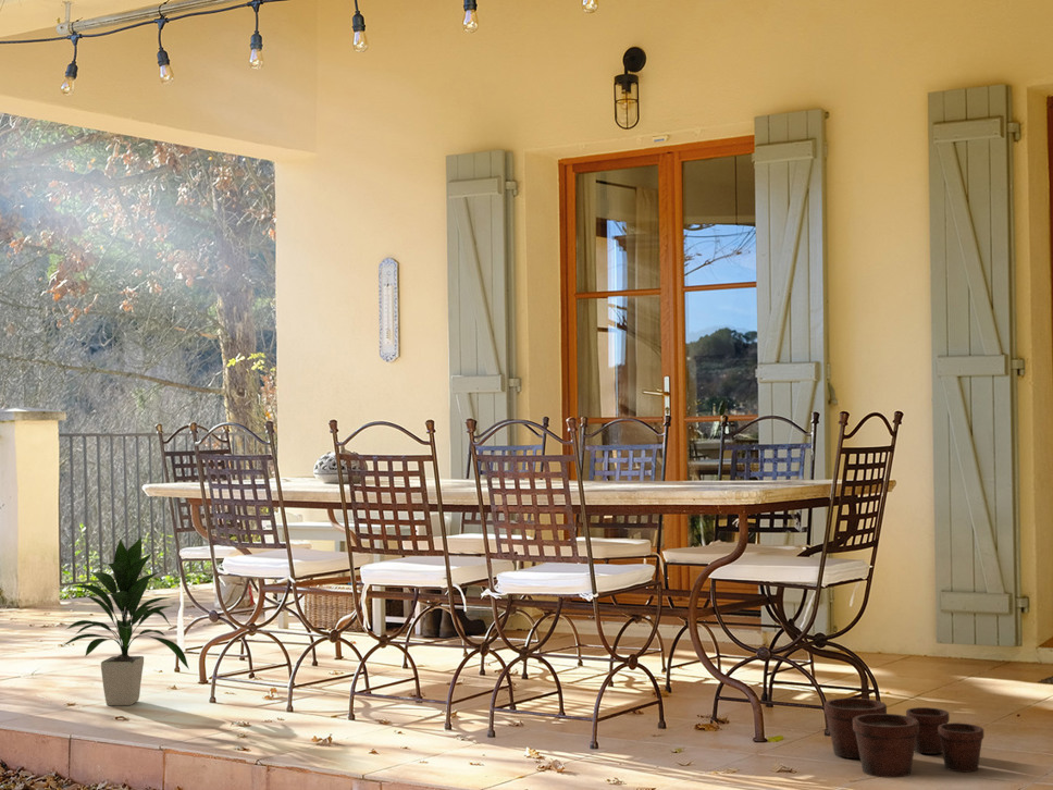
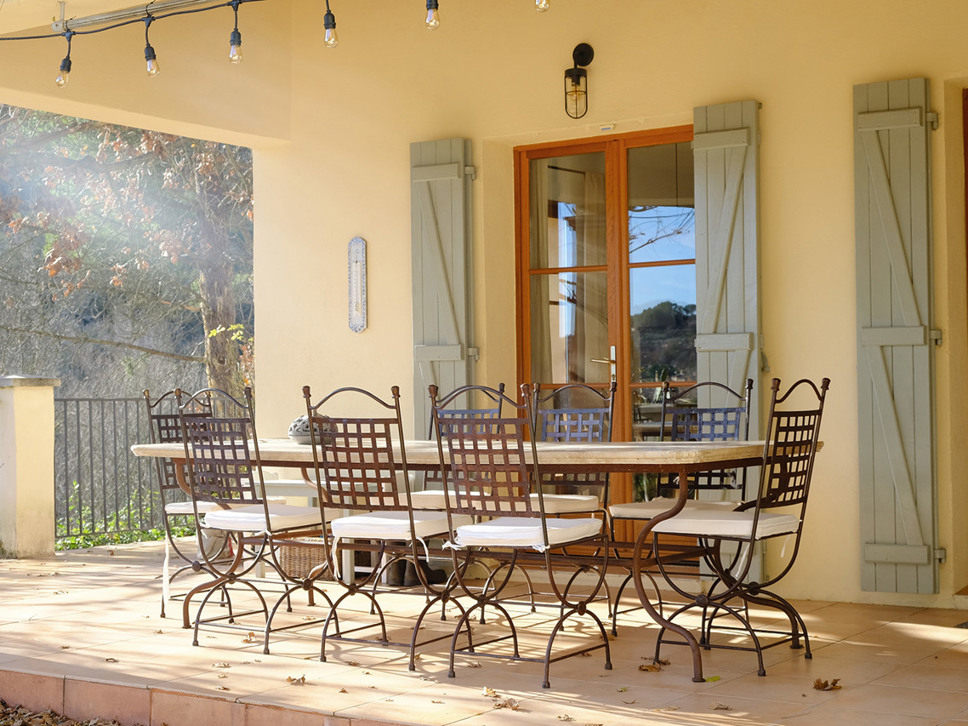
- flower pot [823,698,984,779]
- indoor plant [60,535,190,706]
